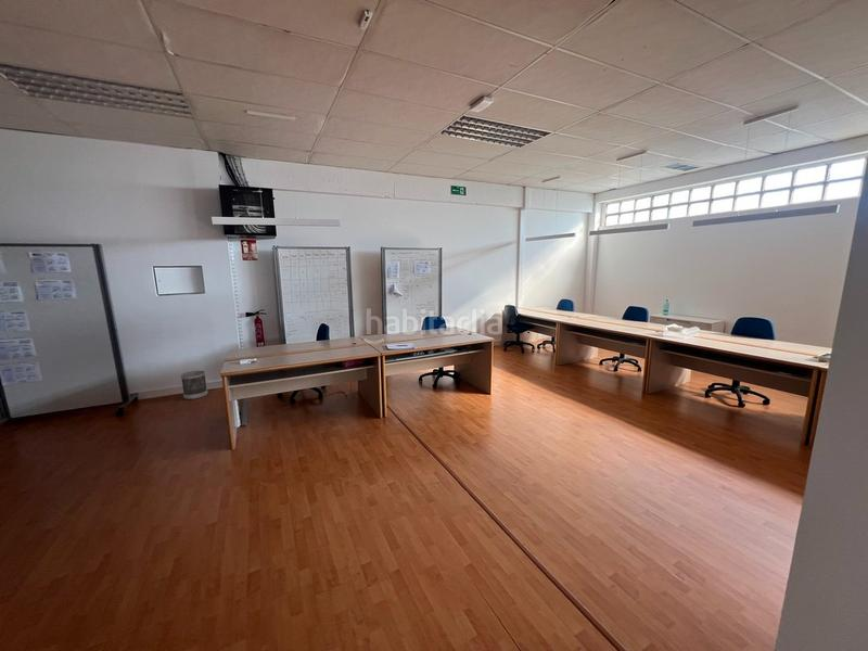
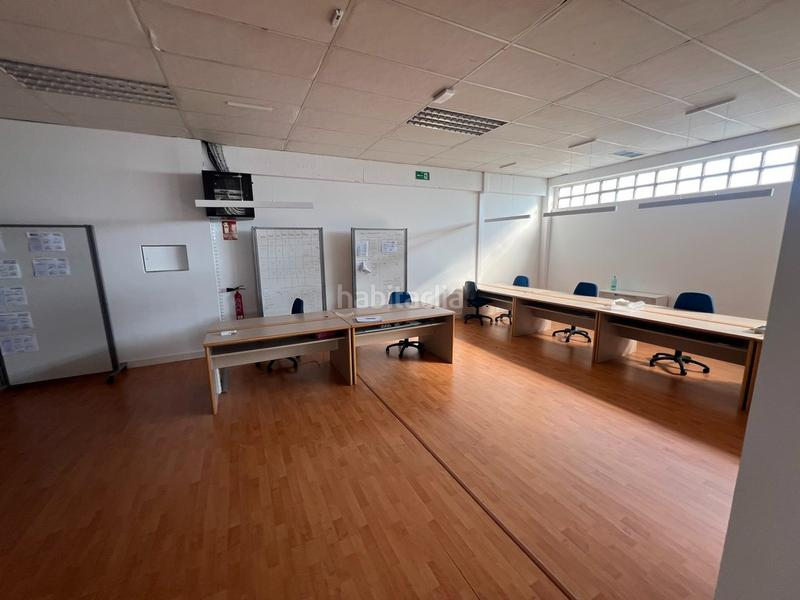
- wastebasket [180,370,208,400]
